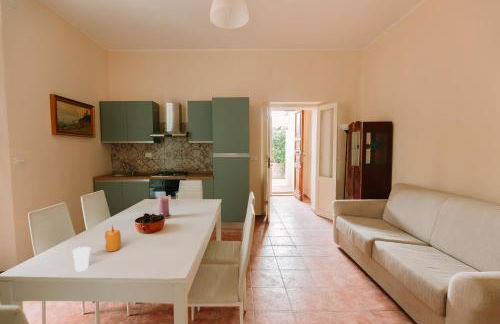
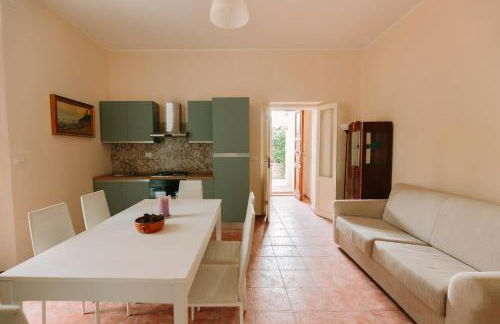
- candle [104,223,122,253]
- cup [72,246,91,272]
